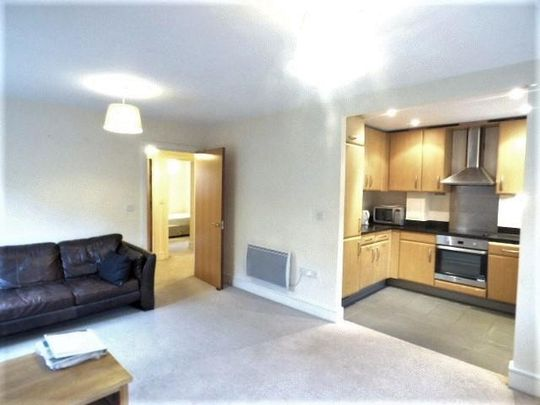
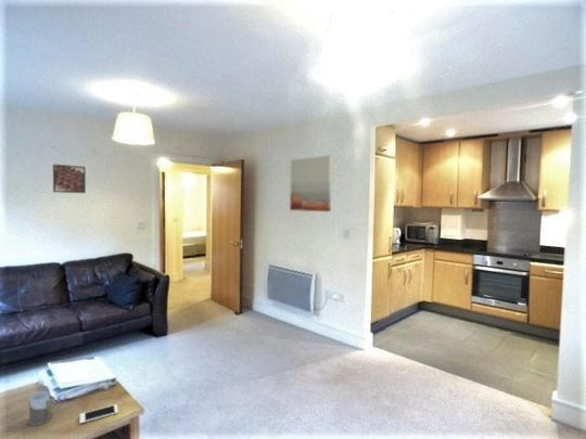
+ cell phone [79,403,119,425]
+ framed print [52,163,87,194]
+ mug [27,390,56,426]
+ wall art [289,154,333,212]
